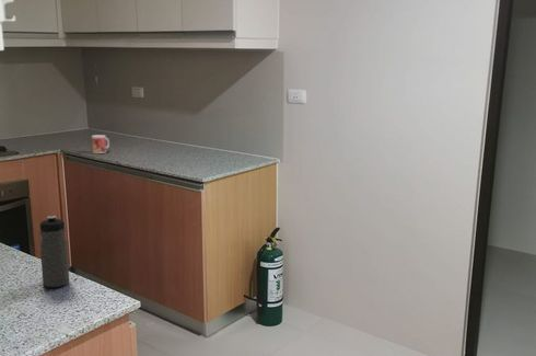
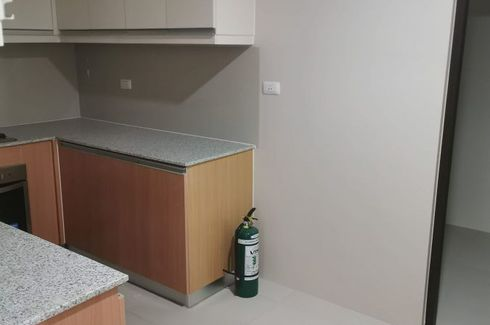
- water bottle [39,215,70,288]
- mug [91,134,110,154]
